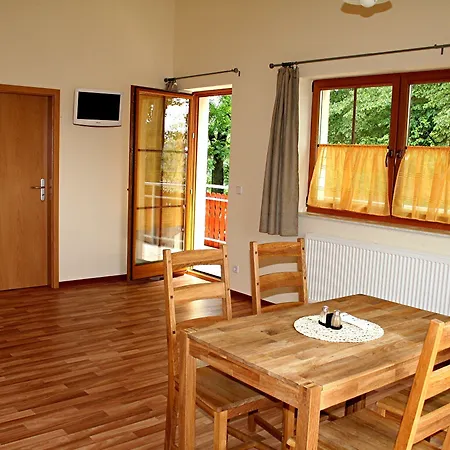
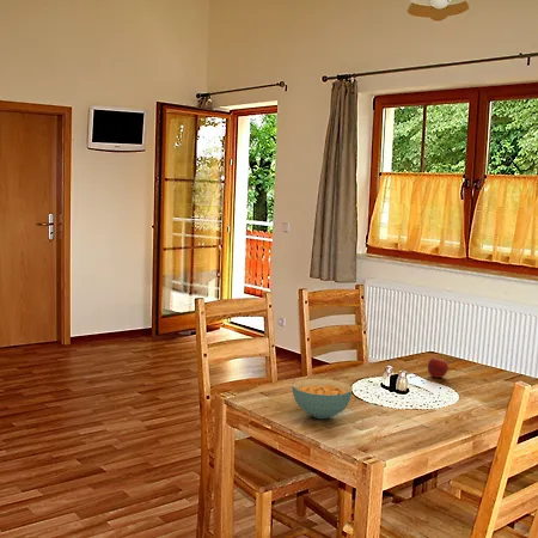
+ cereal bowl [292,378,354,420]
+ fruit [427,356,450,379]
